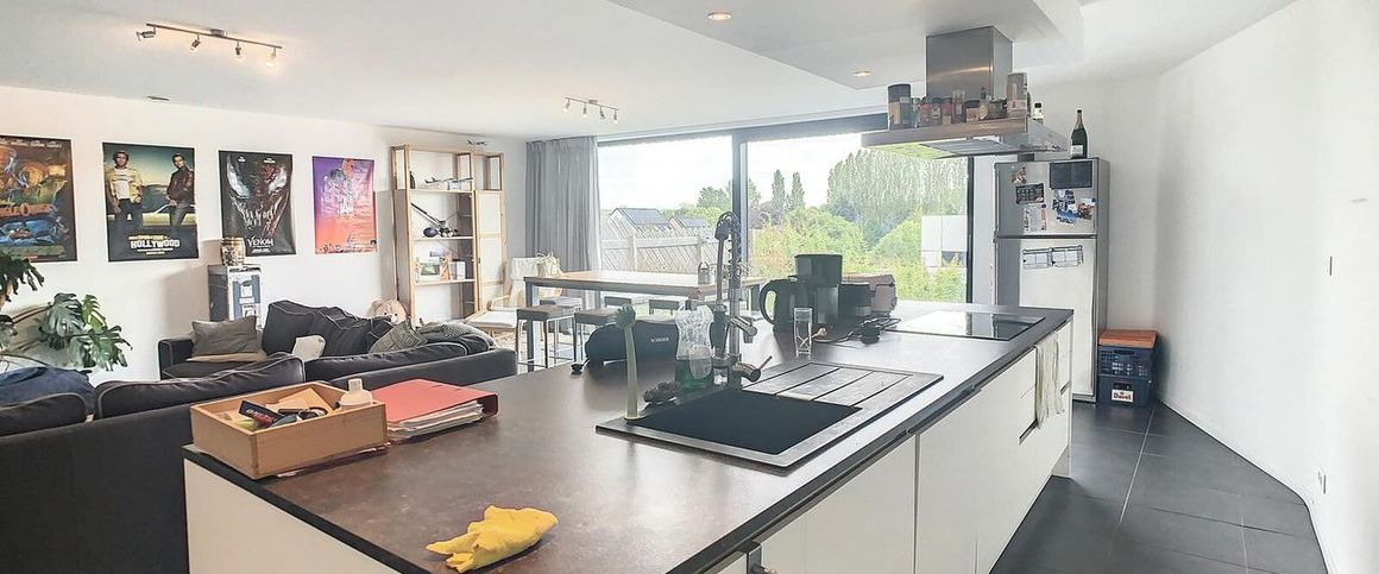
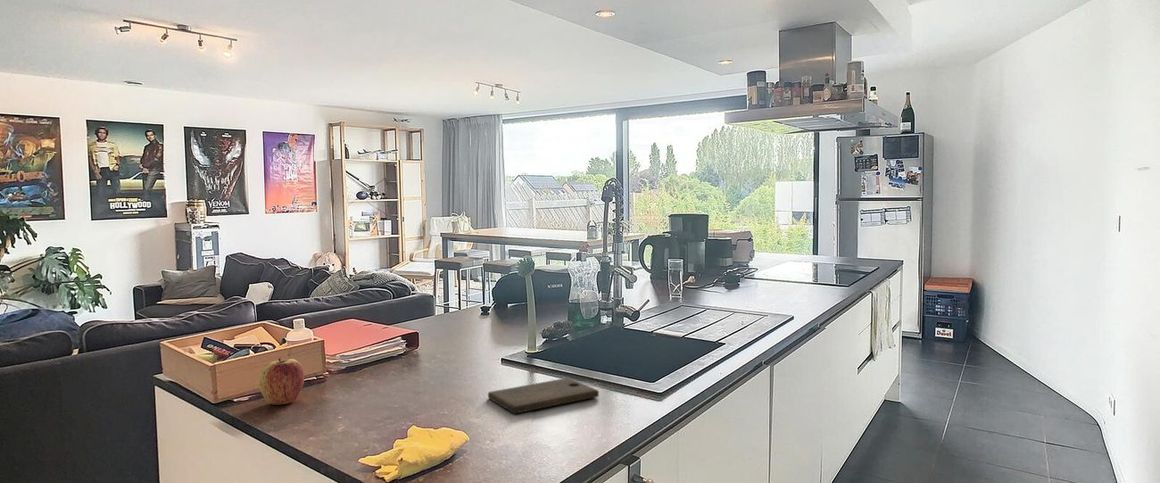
+ apple [258,357,305,406]
+ cutting board [487,377,600,415]
